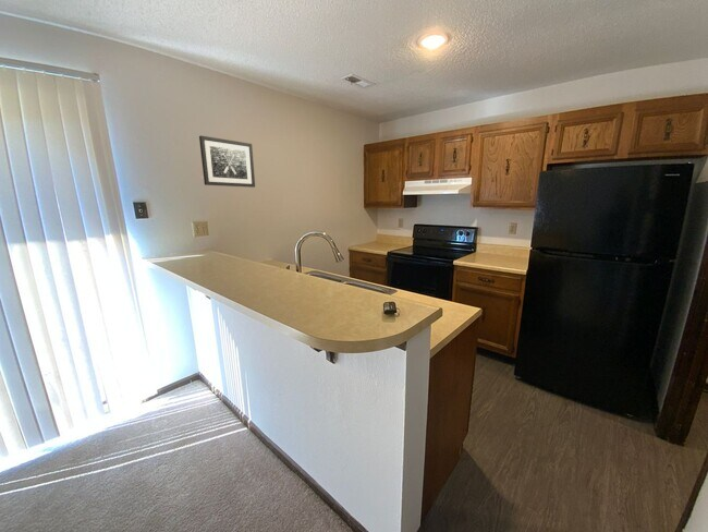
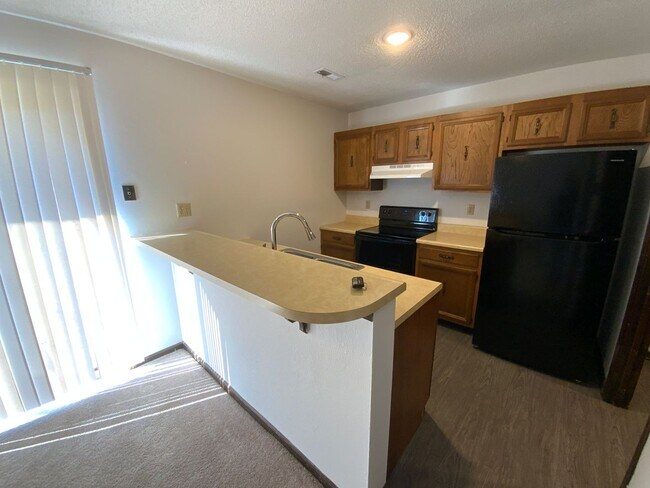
- wall art [198,135,256,189]
